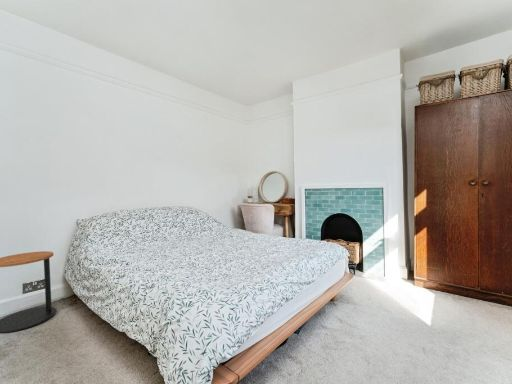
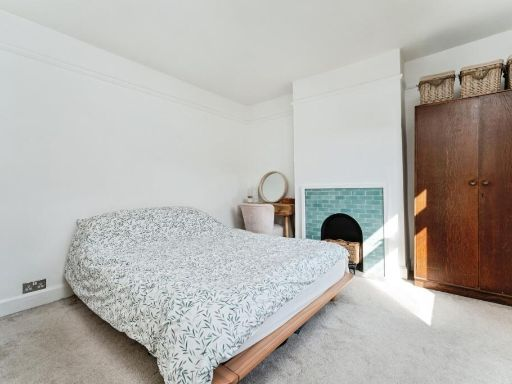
- side table [0,250,57,334]
